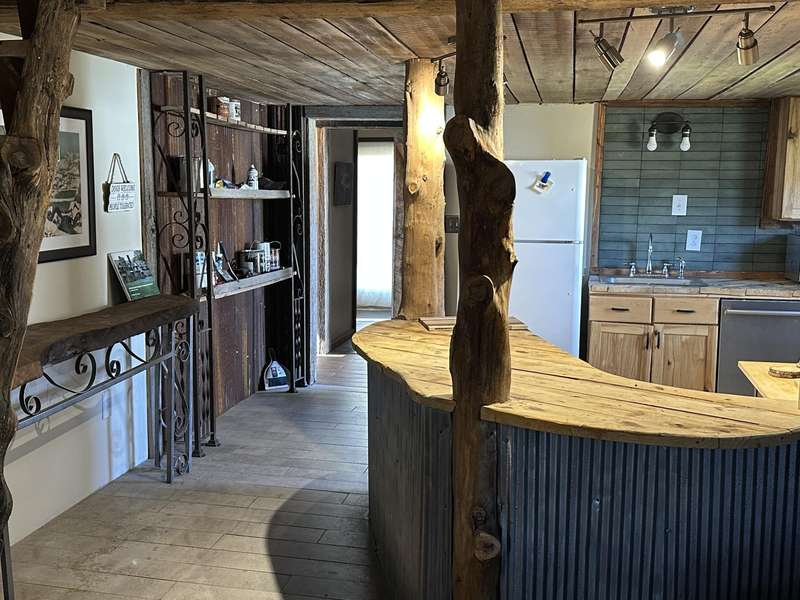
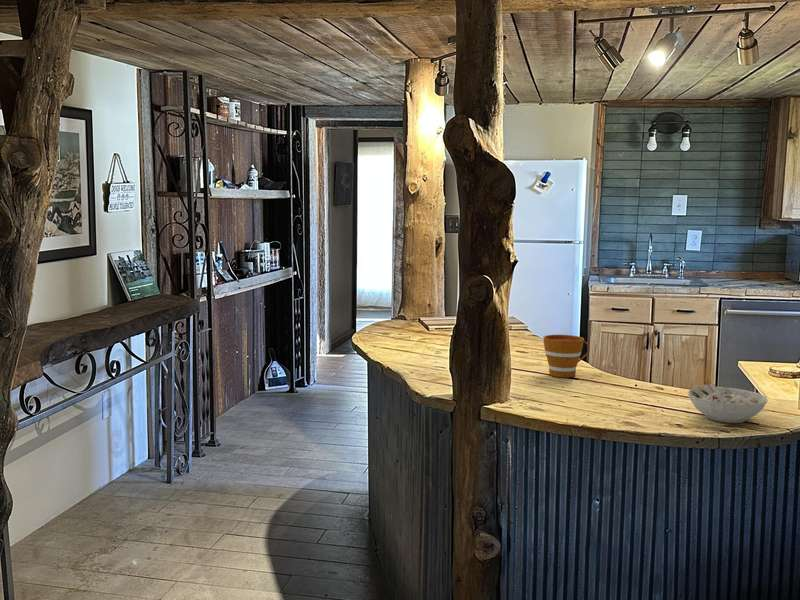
+ bowl [687,382,769,424]
+ cup [542,334,590,378]
